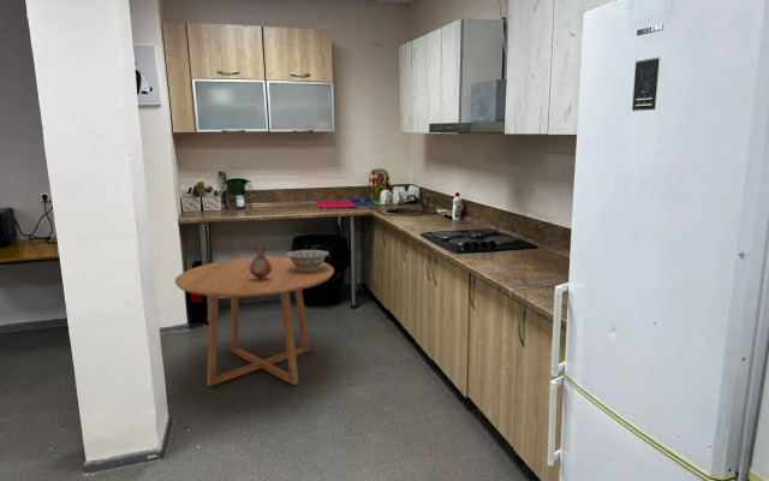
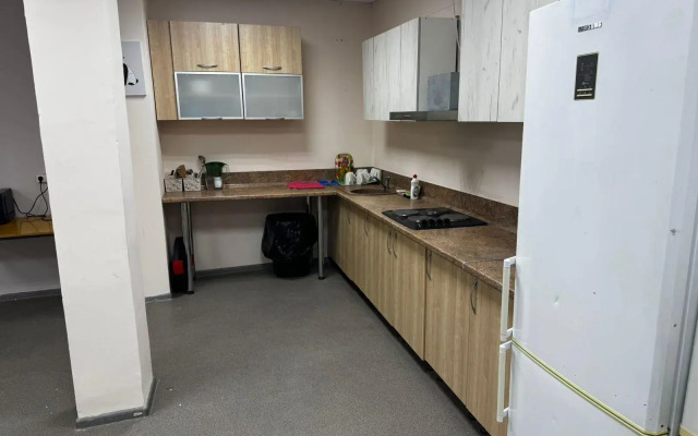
- vase [248,247,273,280]
- dining table [174,256,335,387]
- decorative bowl [285,249,330,271]
